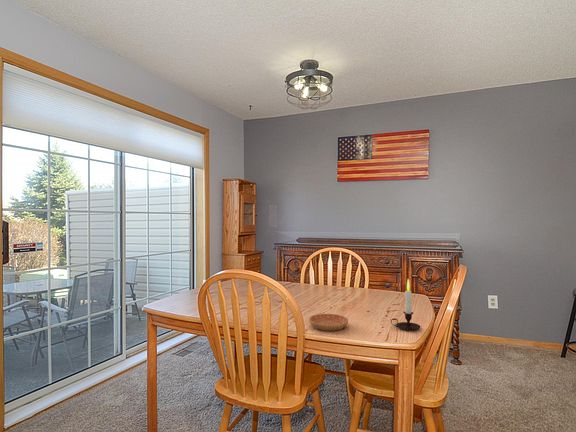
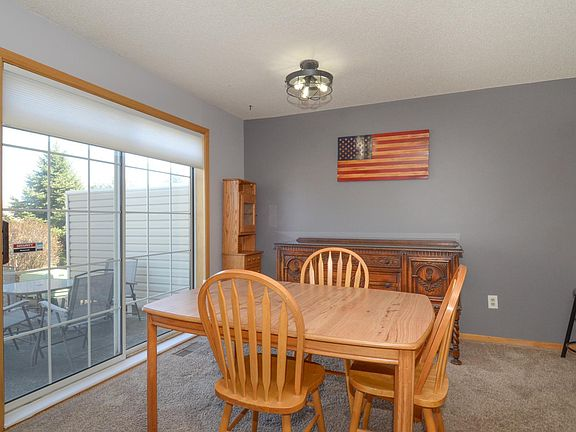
- candle [390,278,422,331]
- saucer [308,313,349,332]
